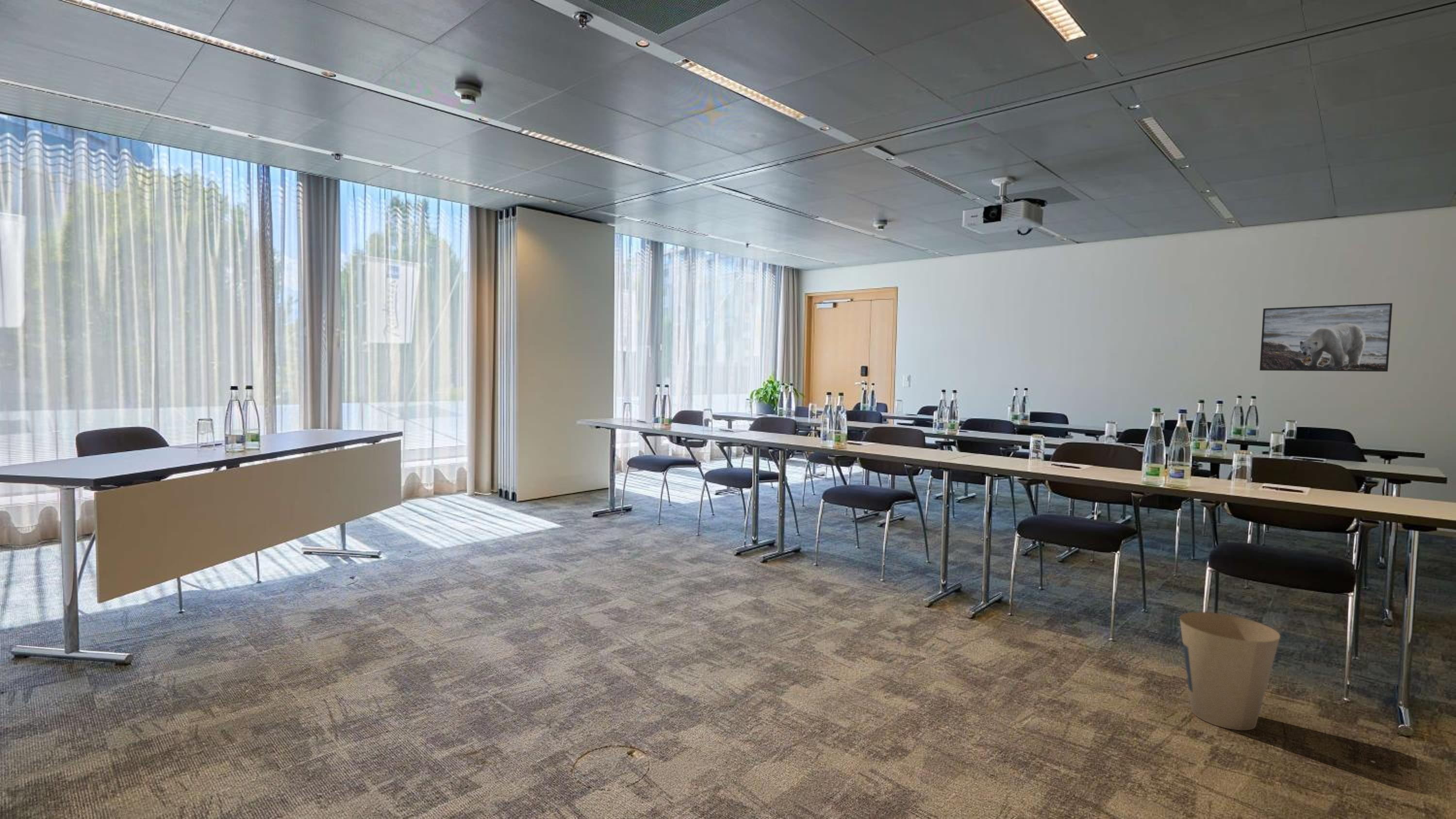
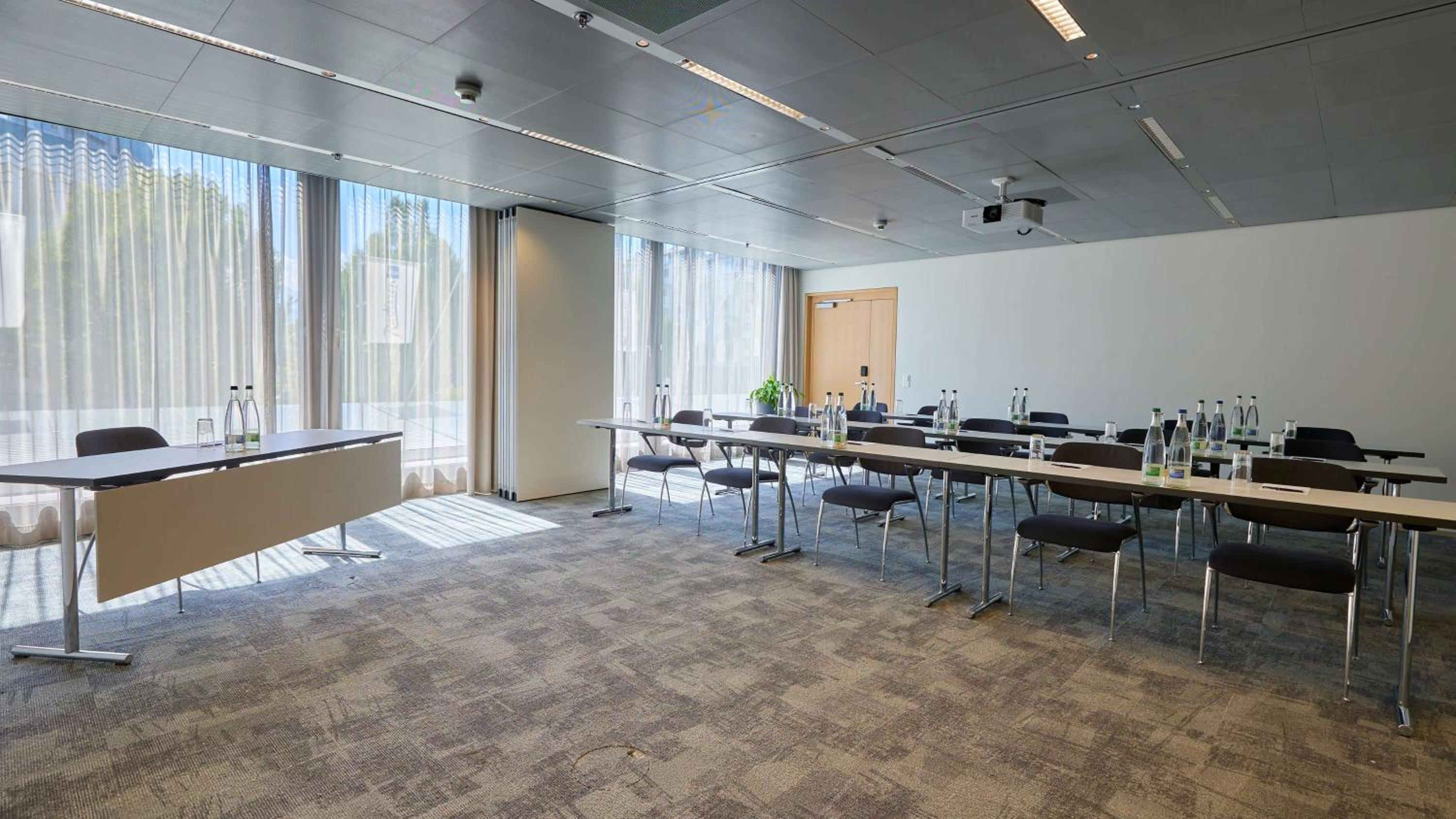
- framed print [1259,303,1393,372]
- trash can [1179,611,1281,731]
